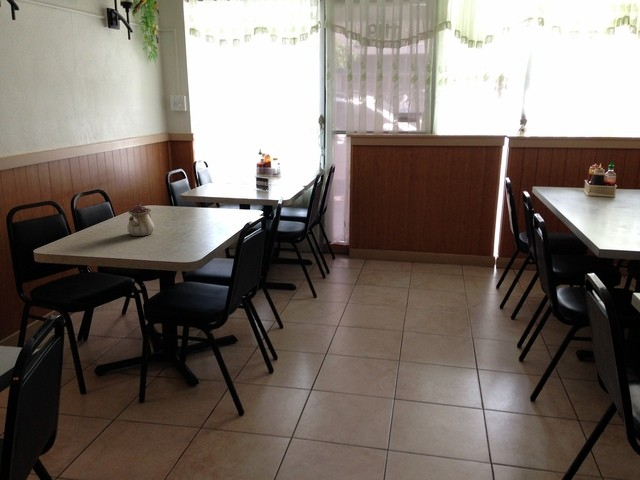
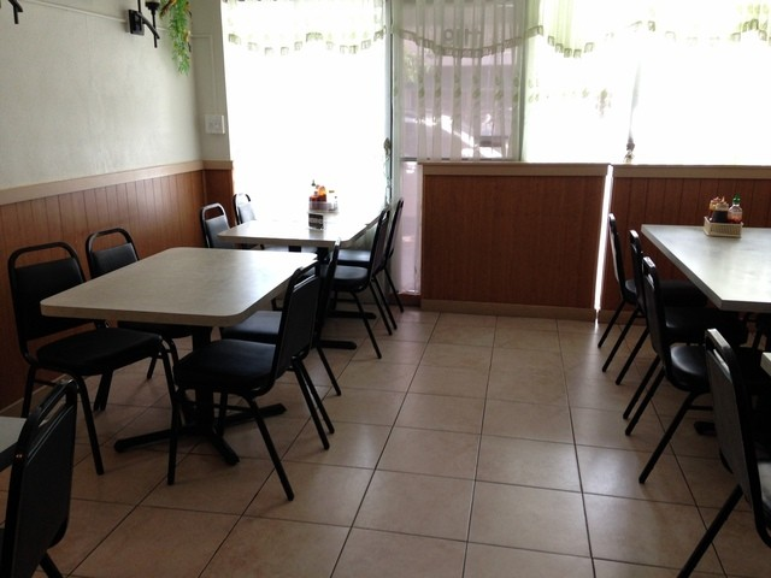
- teapot [126,201,156,237]
